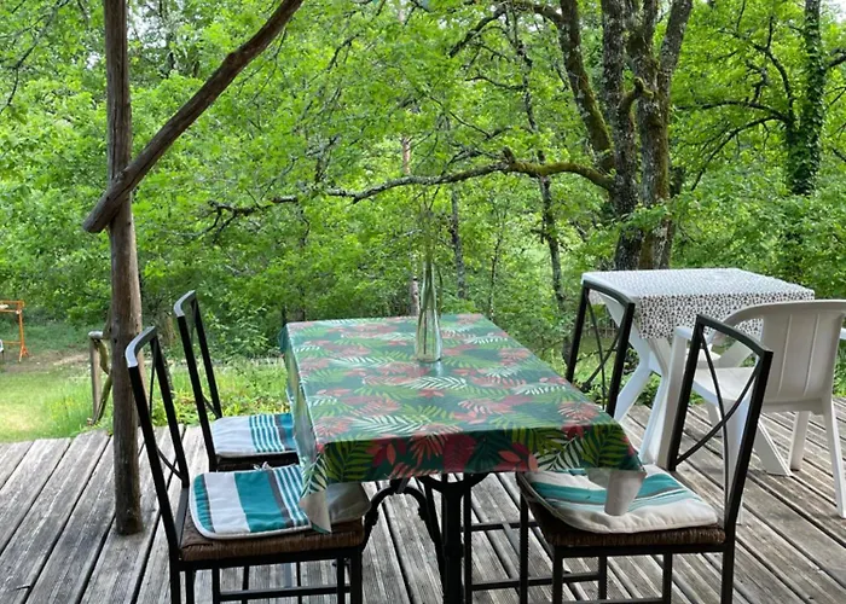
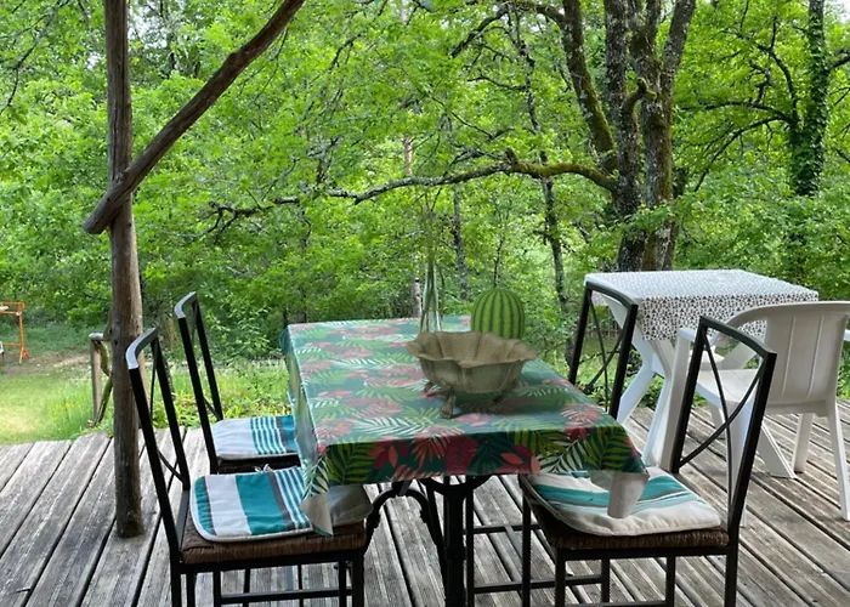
+ fruit [469,285,526,342]
+ decorative bowl [403,330,539,420]
